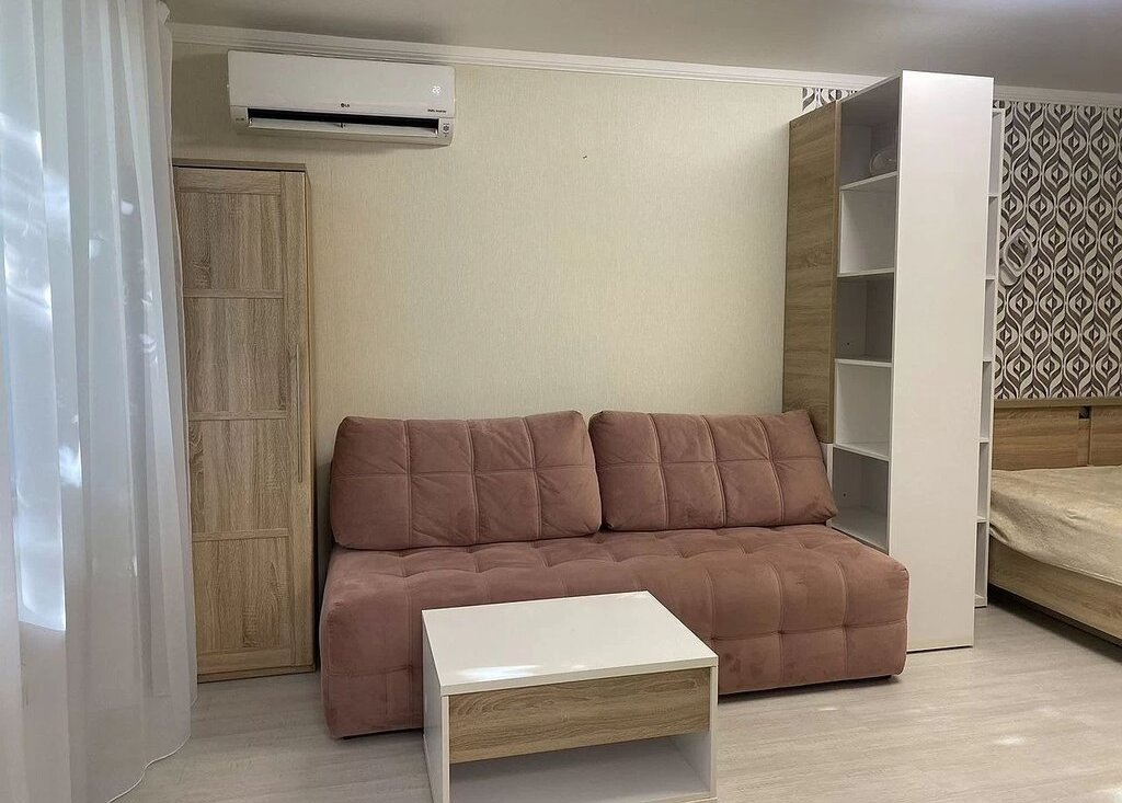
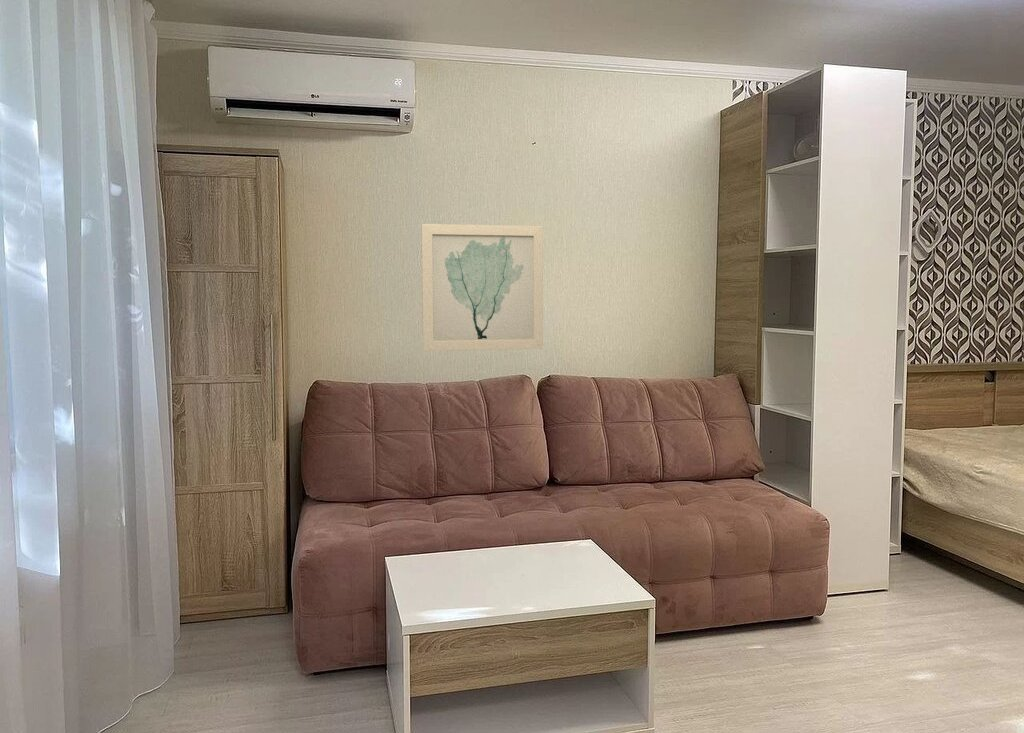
+ wall art [420,223,544,352]
